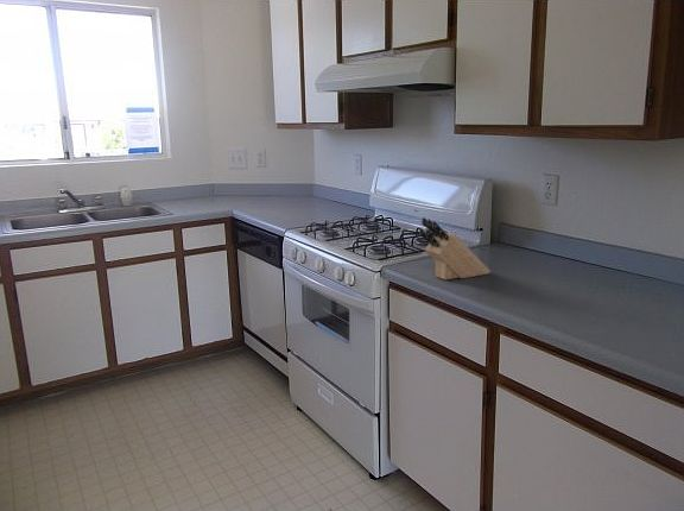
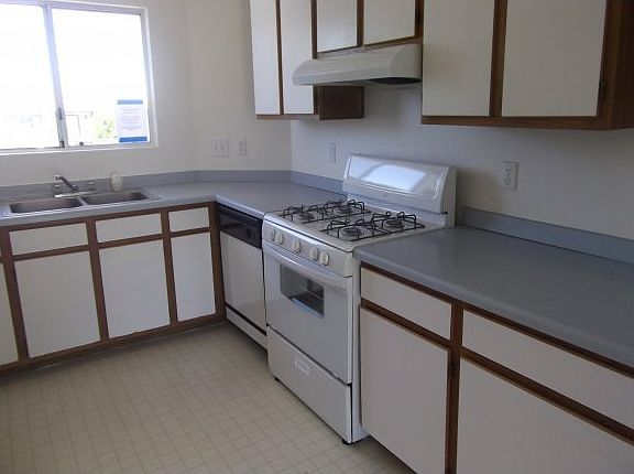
- knife block [418,216,492,280]
